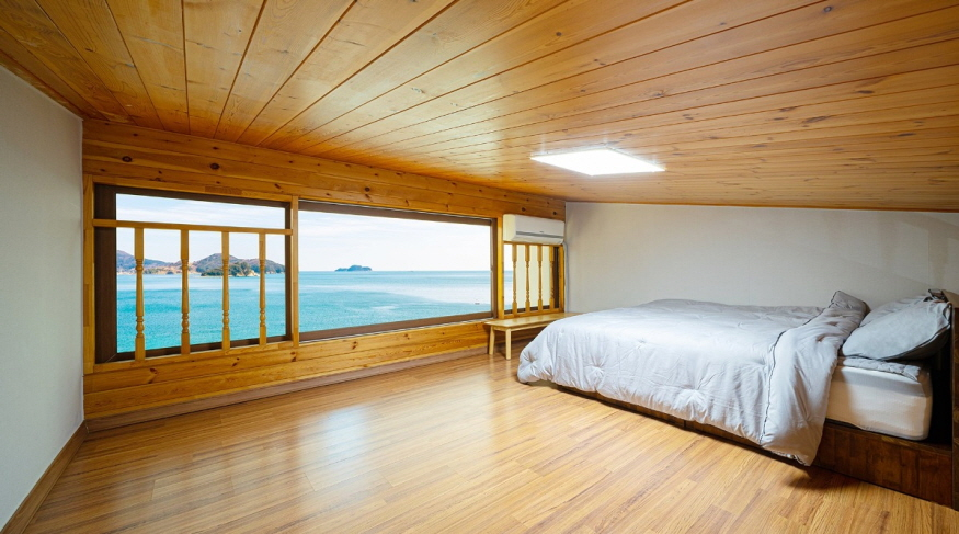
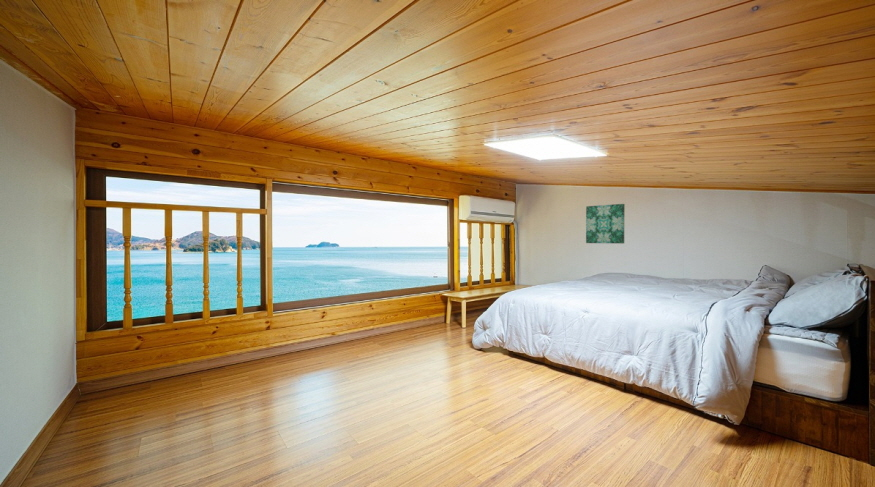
+ wall art [585,203,626,245]
